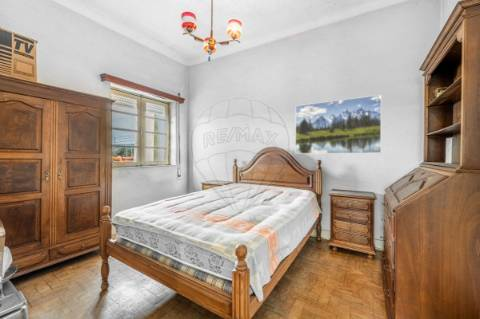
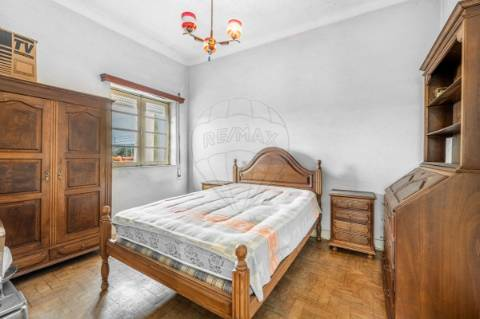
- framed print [294,94,382,155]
